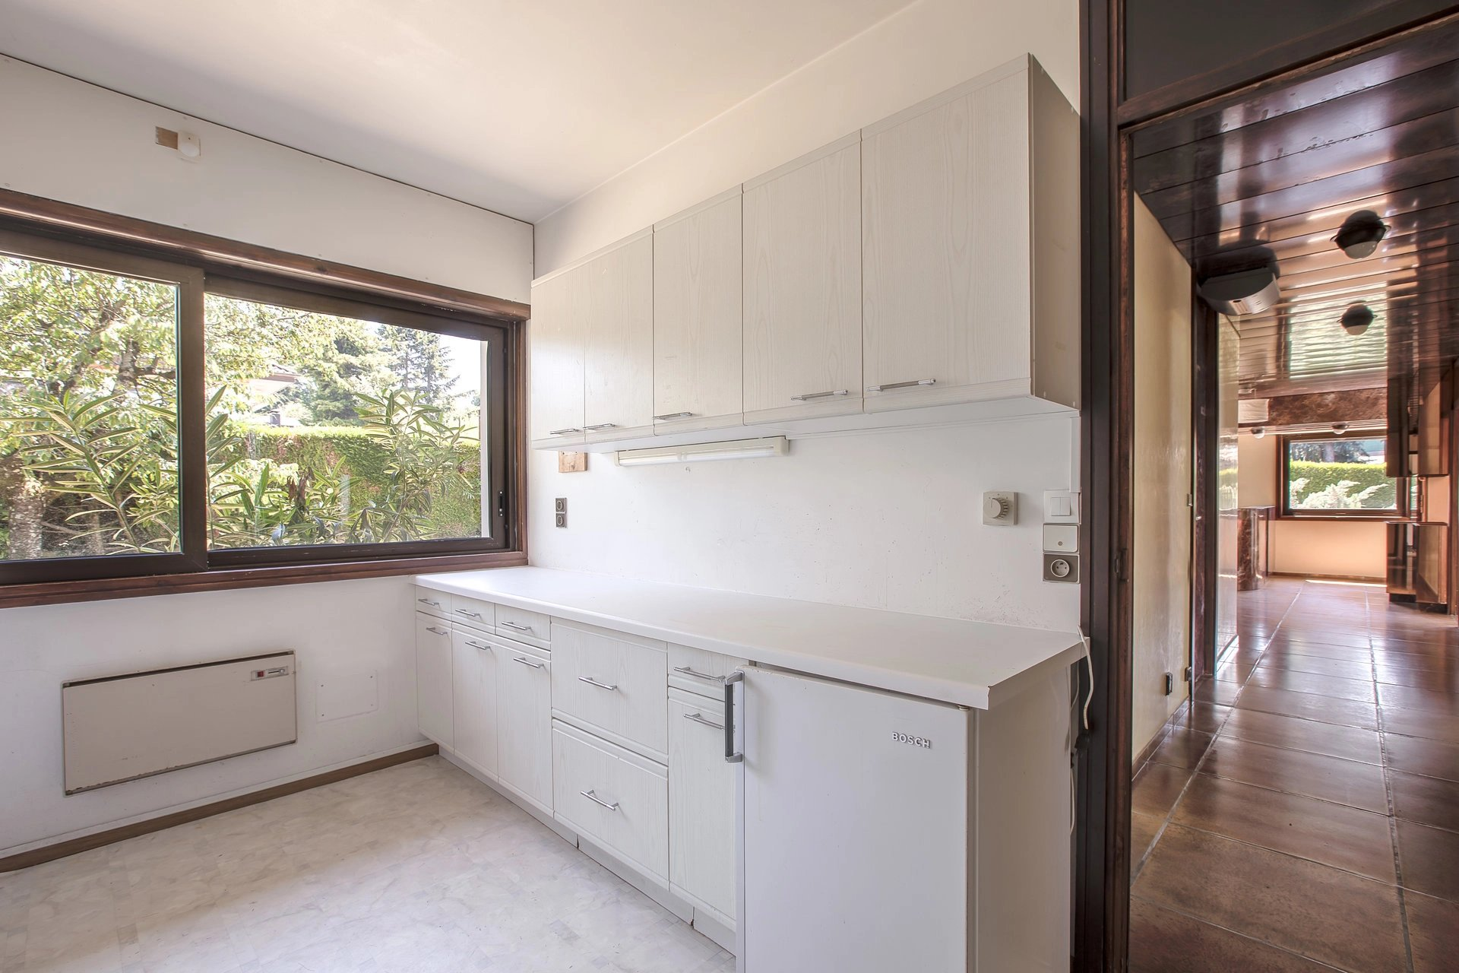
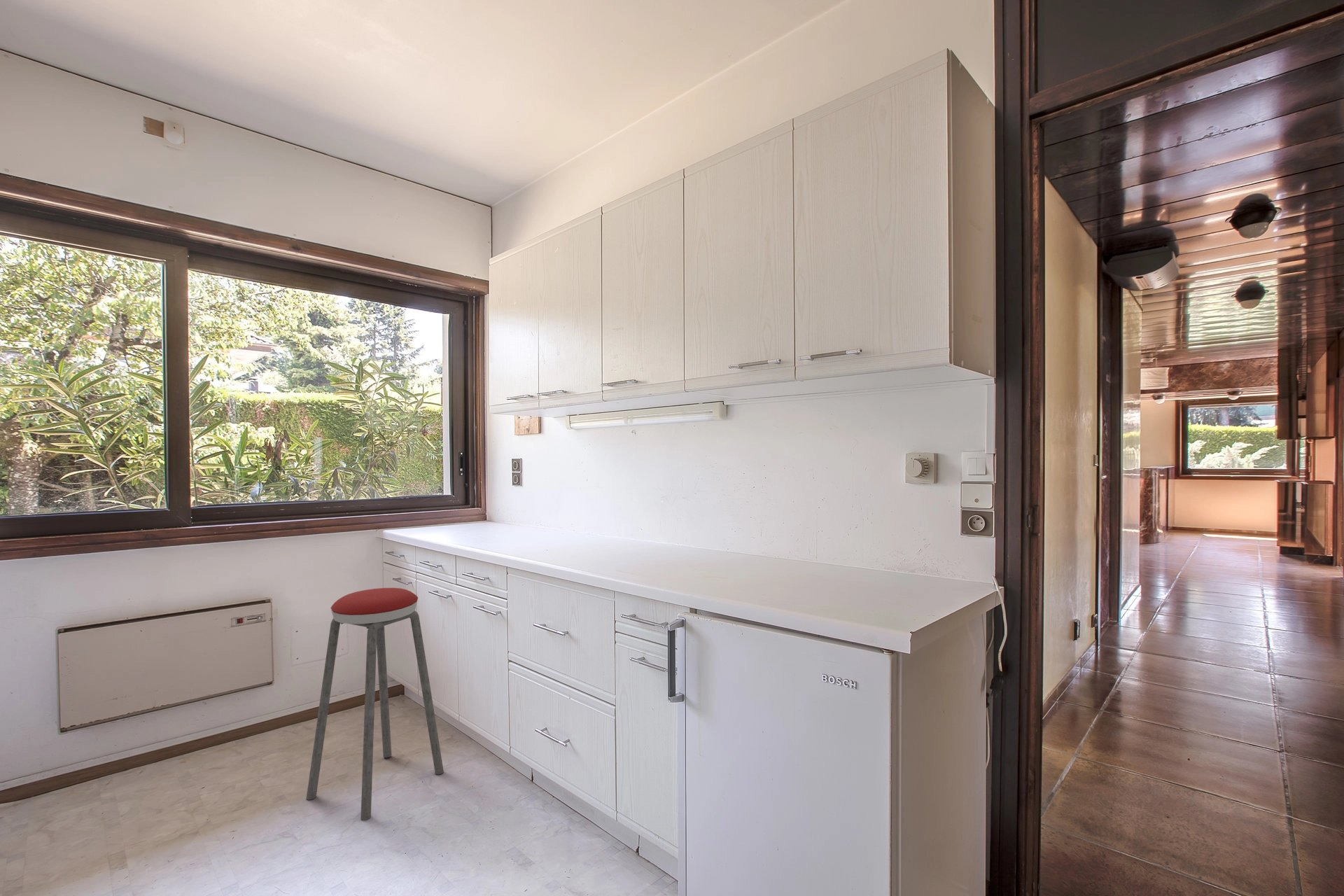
+ music stool [306,587,444,822]
